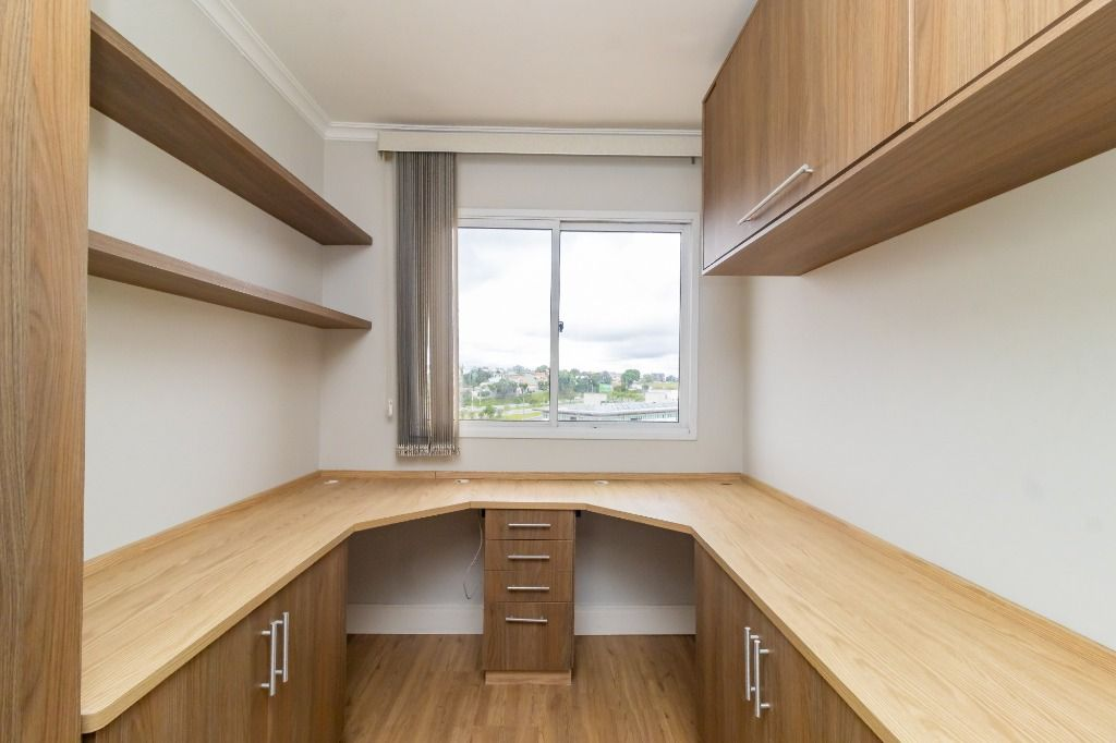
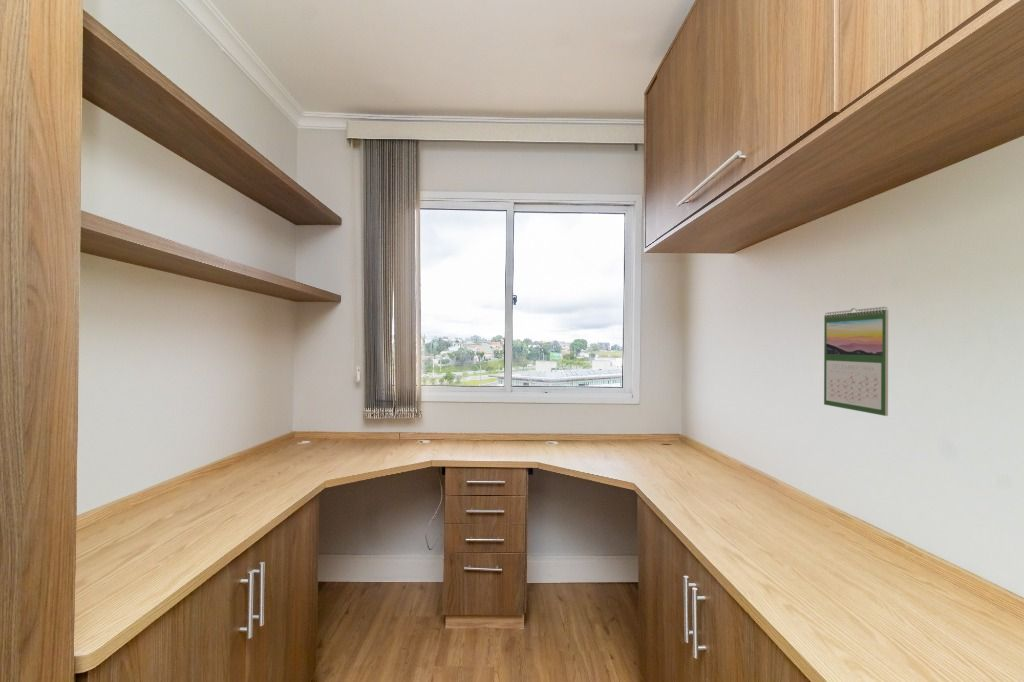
+ calendar [823,306,889,417]
